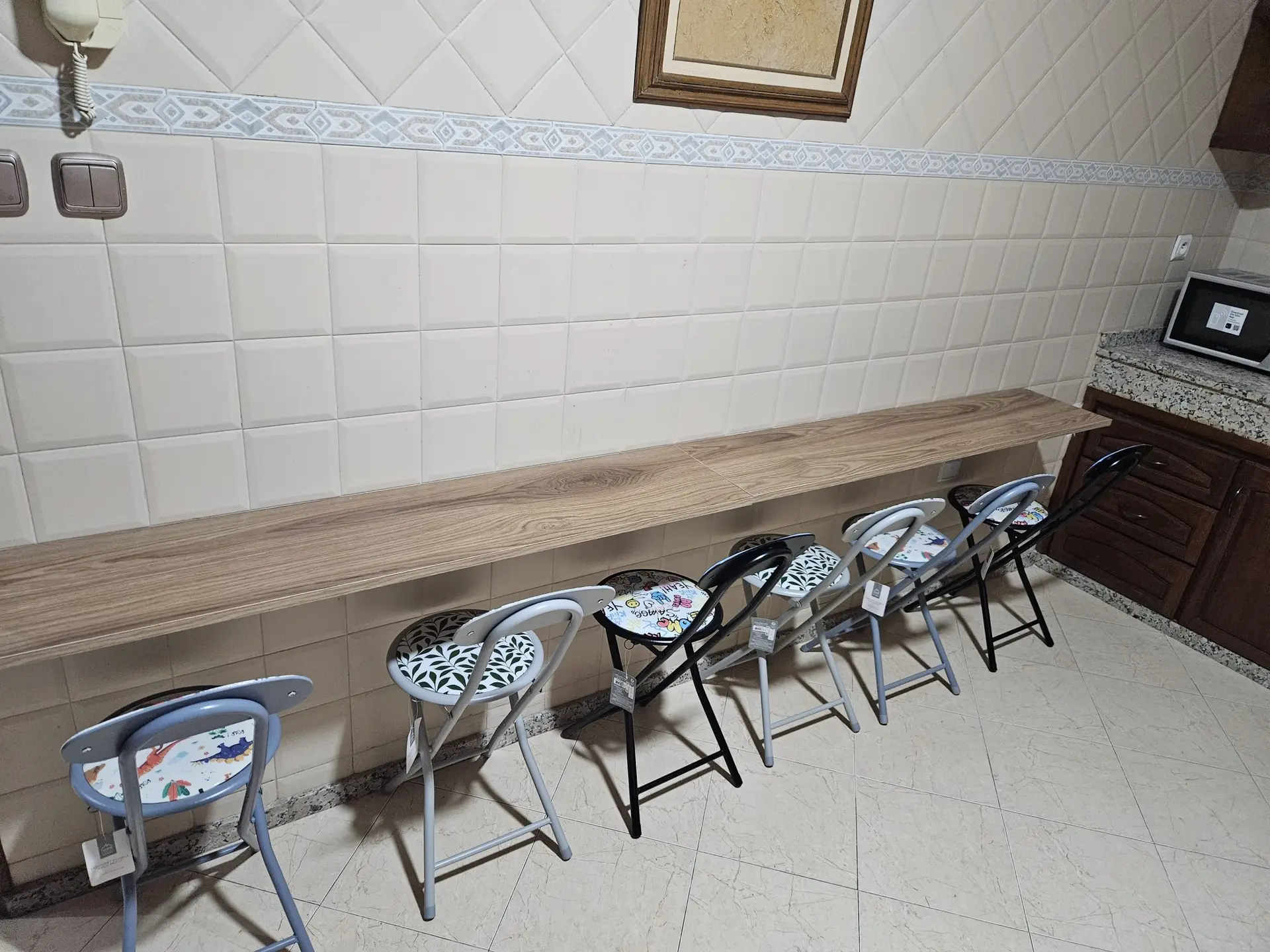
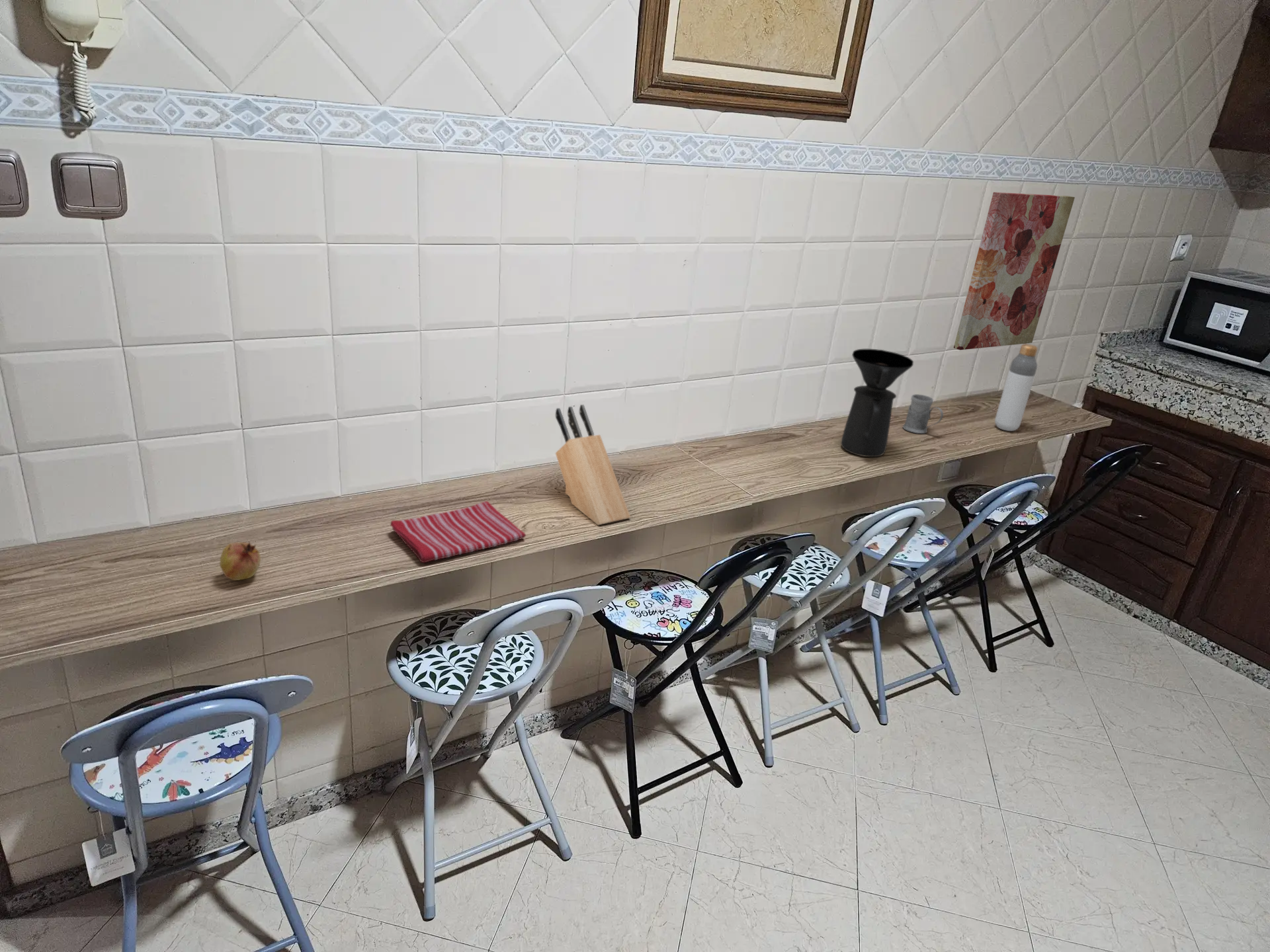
+ mug [902,393,944,434]
+ dish towel [390,500,527,563]
+ knife block [555,404,631,526]
+ bottle [994,343,1038,432]
+ fruit [219,541,261,581]
+ coffee maker [840,348,914,457]
+ wall art [953,192,1076,350]
